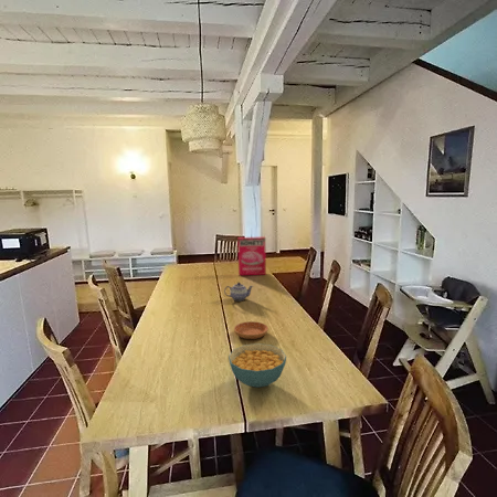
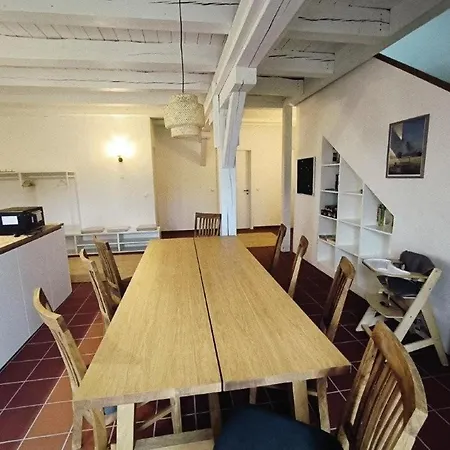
- cereal box [236,235,267,276]
- saucer [233,320,269,340]
- cereal bowl [228,342,287,389]
- teapot [223,282,254,302]
